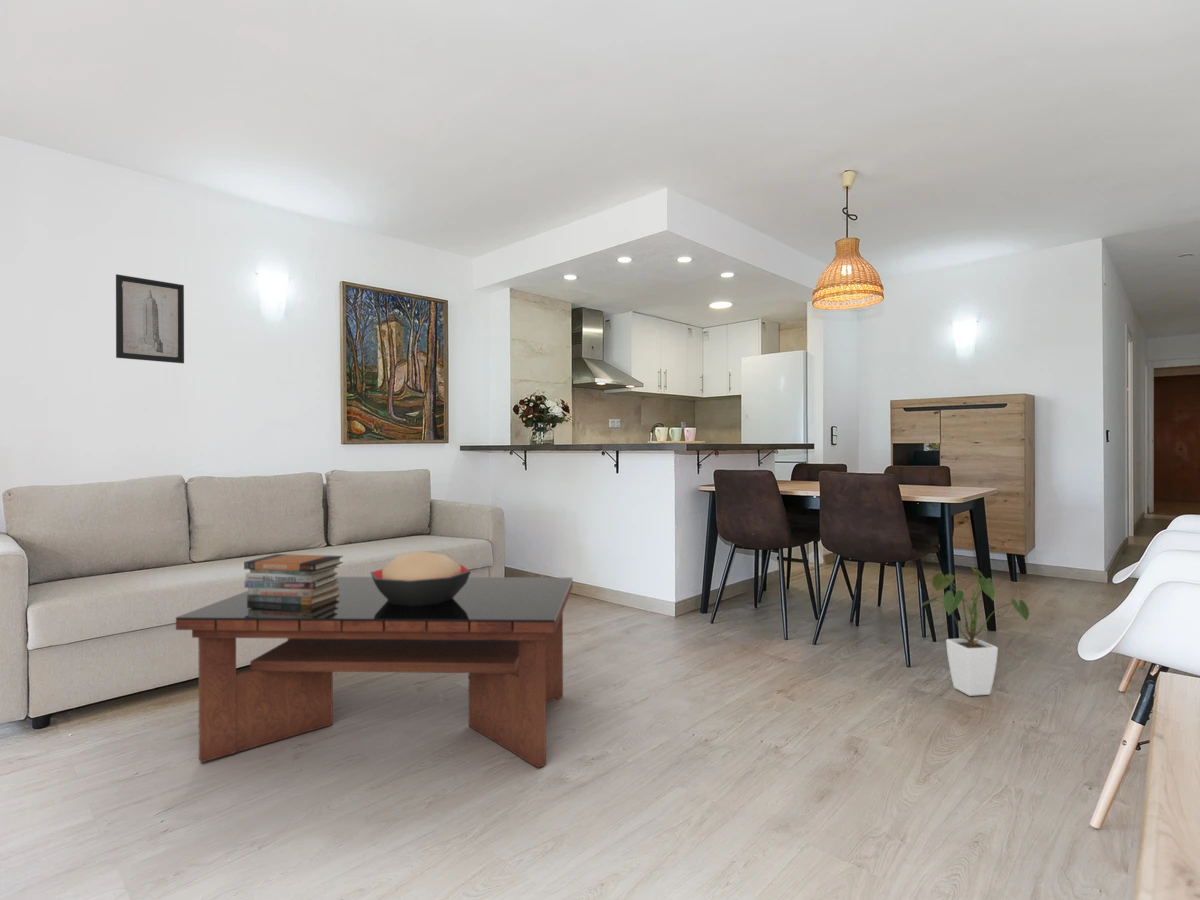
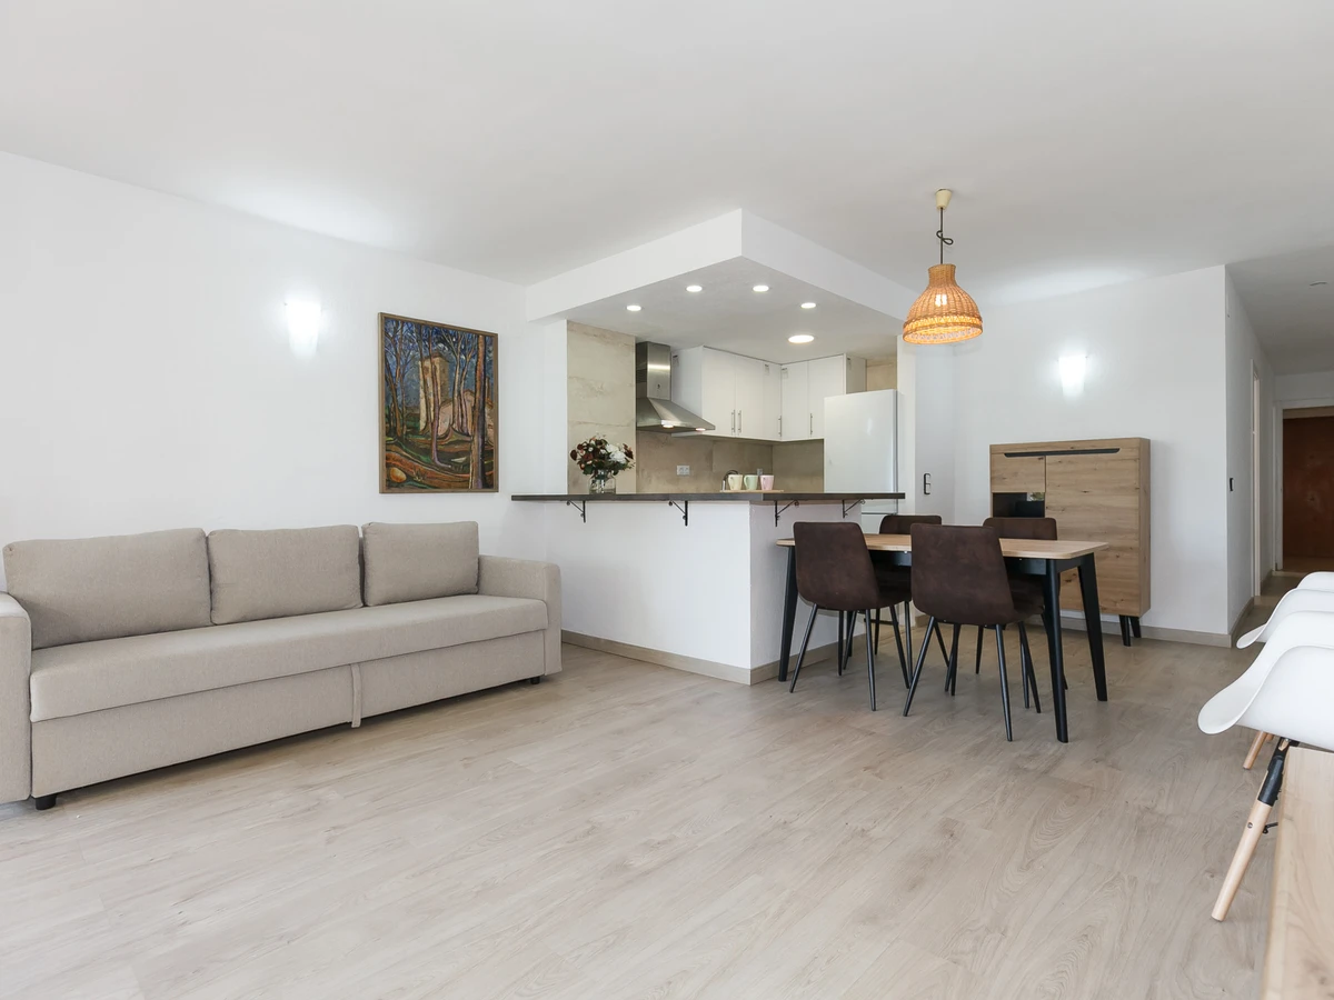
- book stack [243,553,344,605]
- house plant [920,564,1030,697]
- coffee table [175,576,574,769]
- decorative bowl [369,550,472,606]
- wall art [115,273,185,364]
